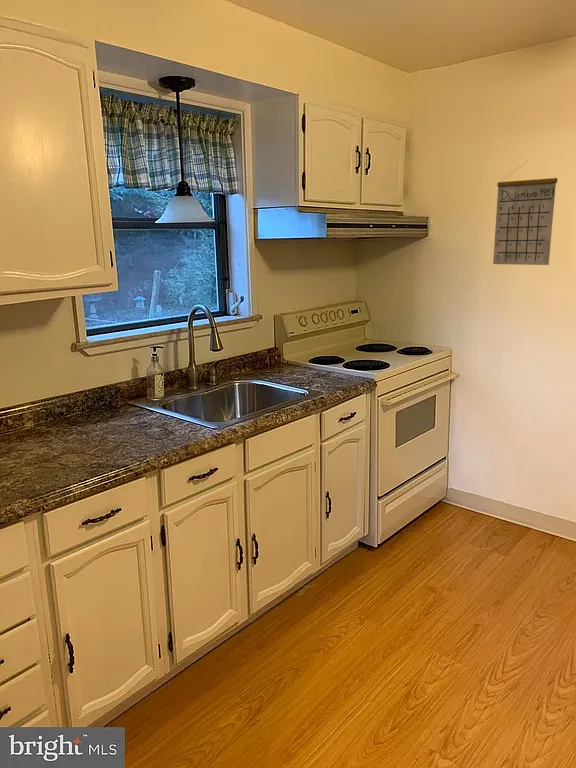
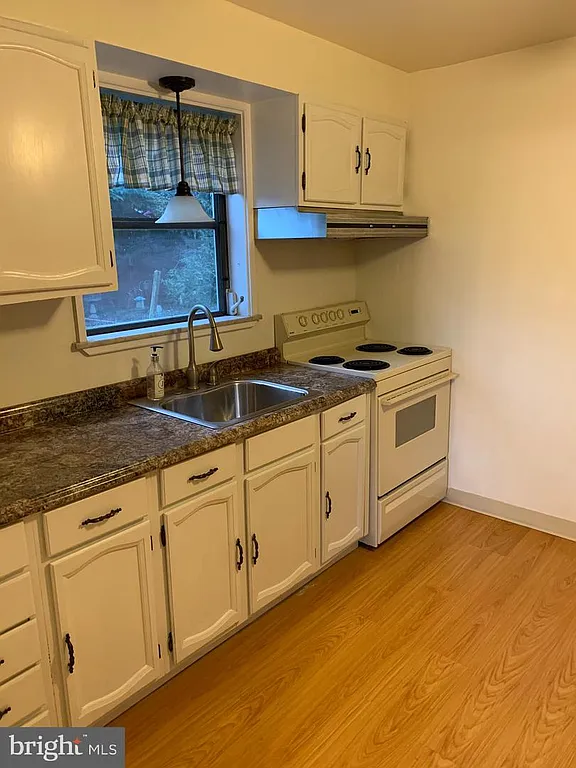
- calendar [492,161,559,266]
